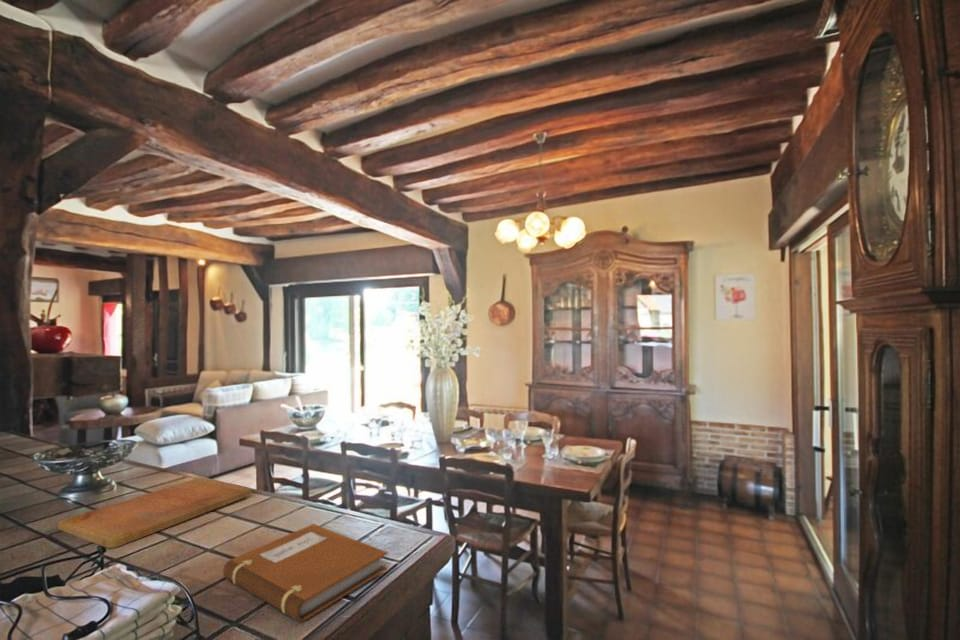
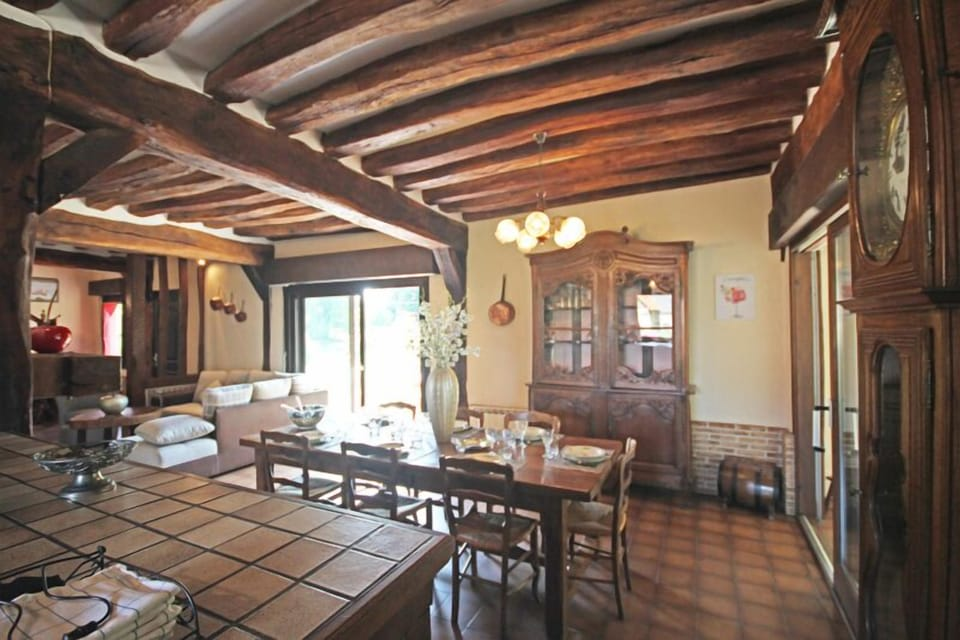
- cutting board [57,477,252,549]
- notebook [222,523,388,623]
